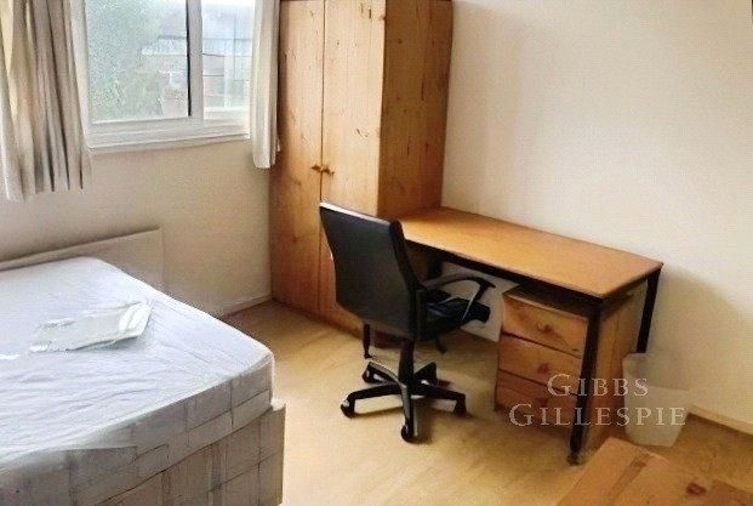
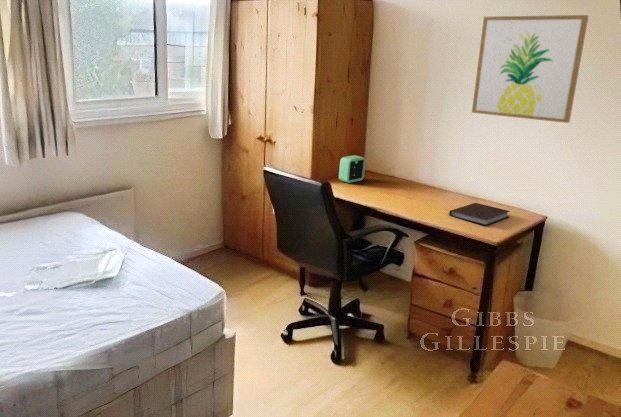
+ alarm clock [338,154,367,184]
+ wall art [471,14,590,124]
+ notebook [448,202,511,227]
